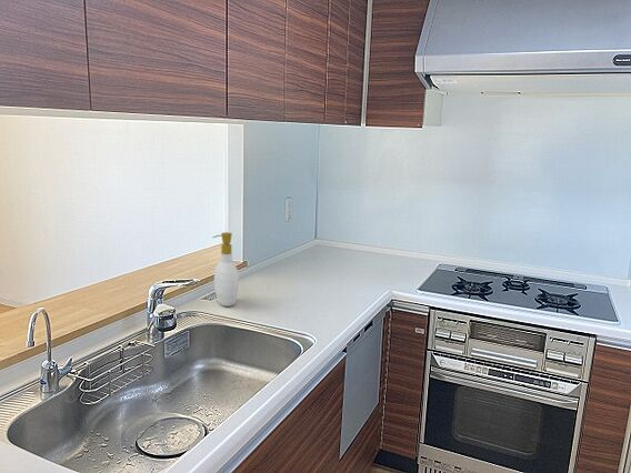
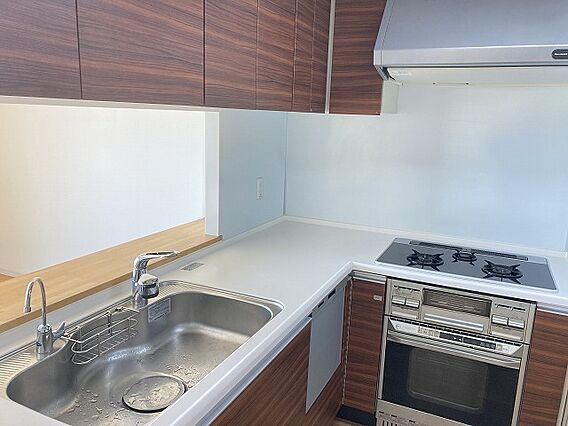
- soap bottle [212,231,240,308]
